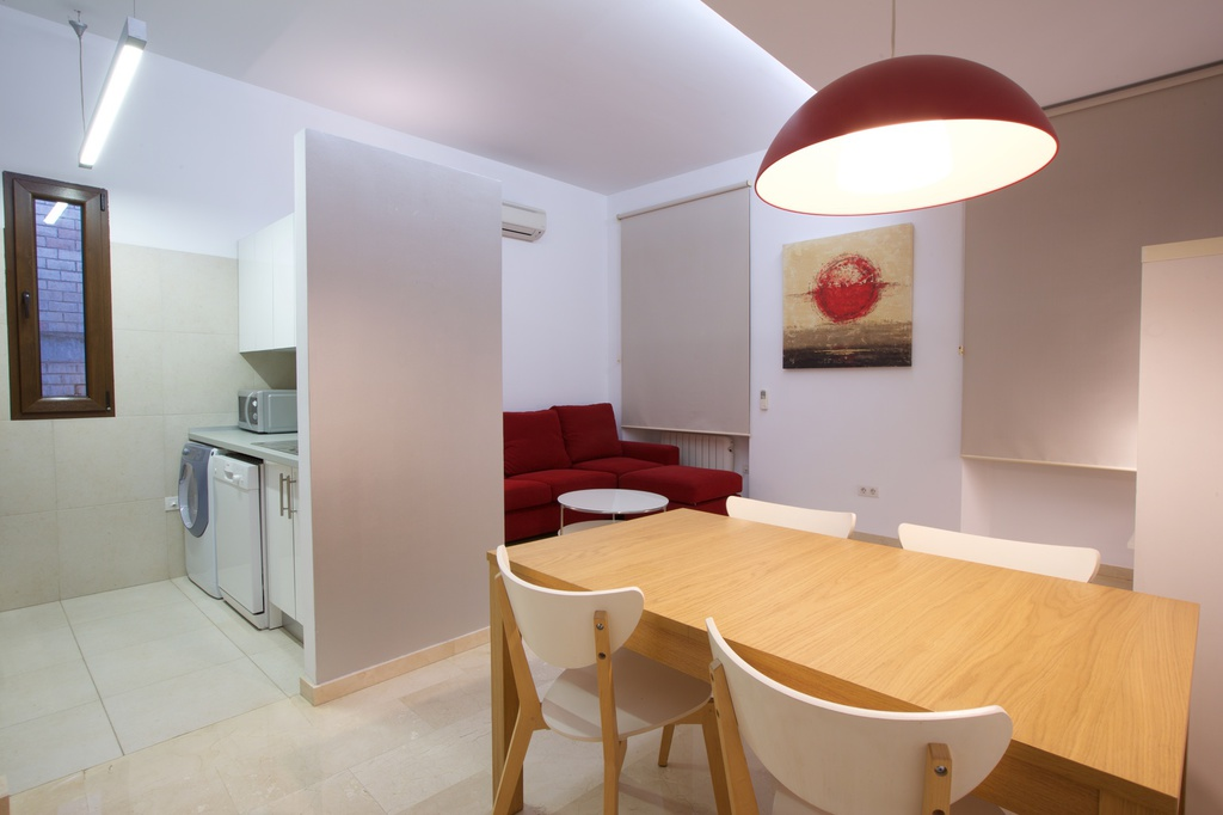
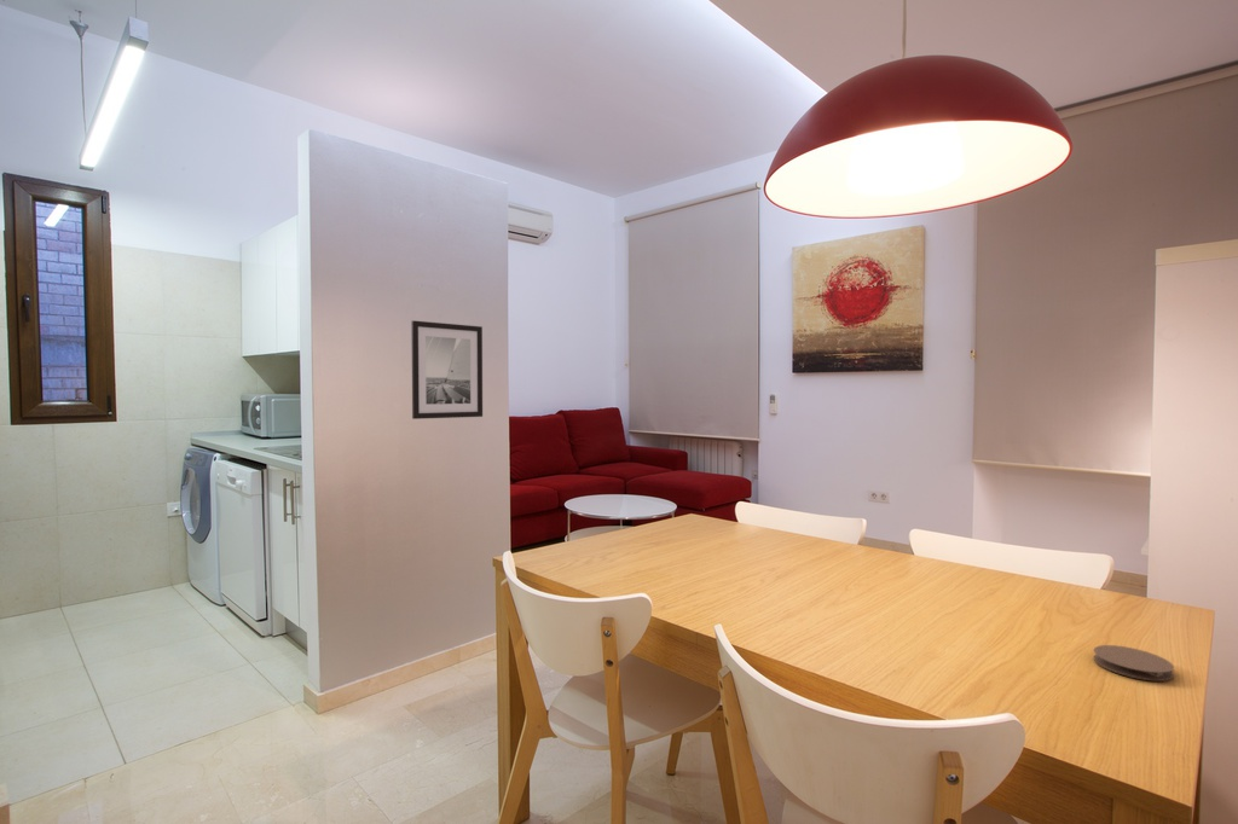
+ coaster [1092,644,1175,683]
+ wall art [410,319,484,420]
